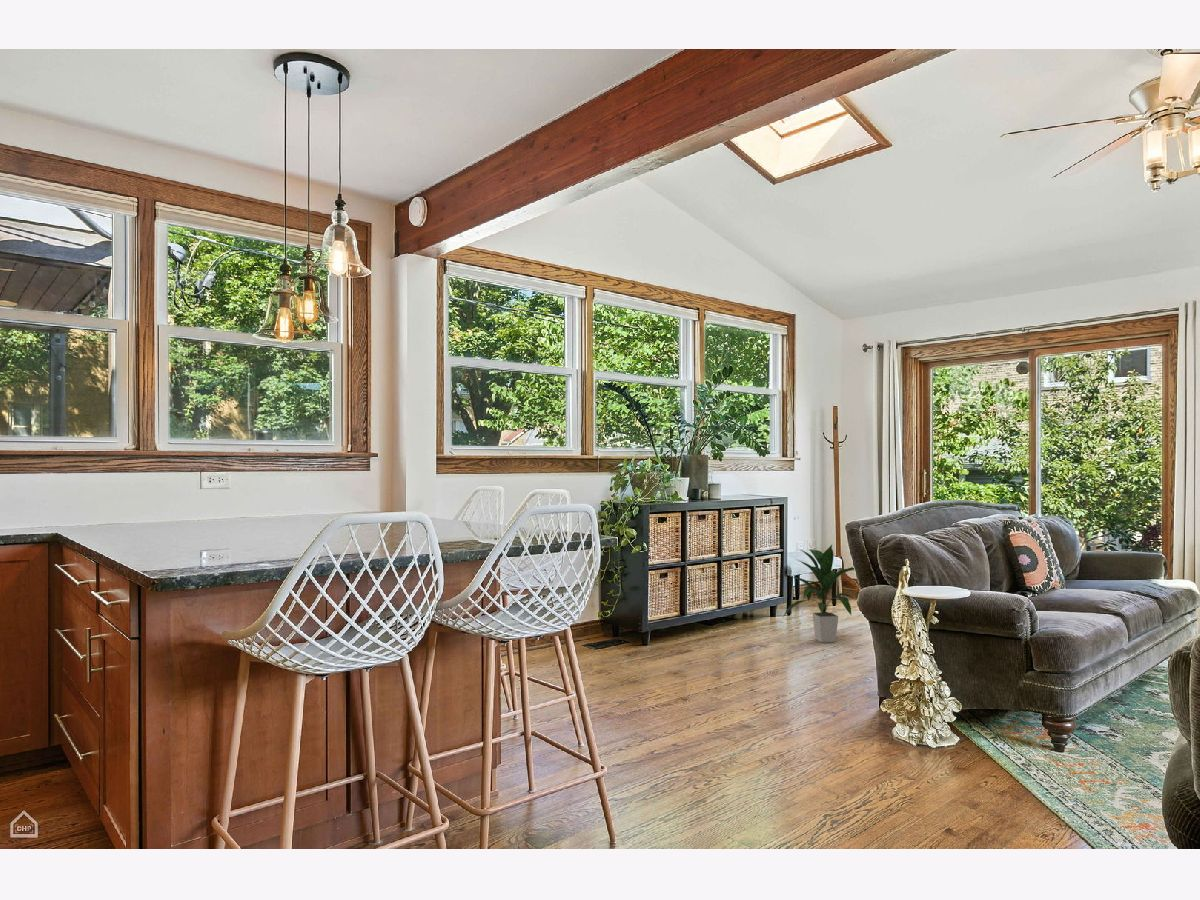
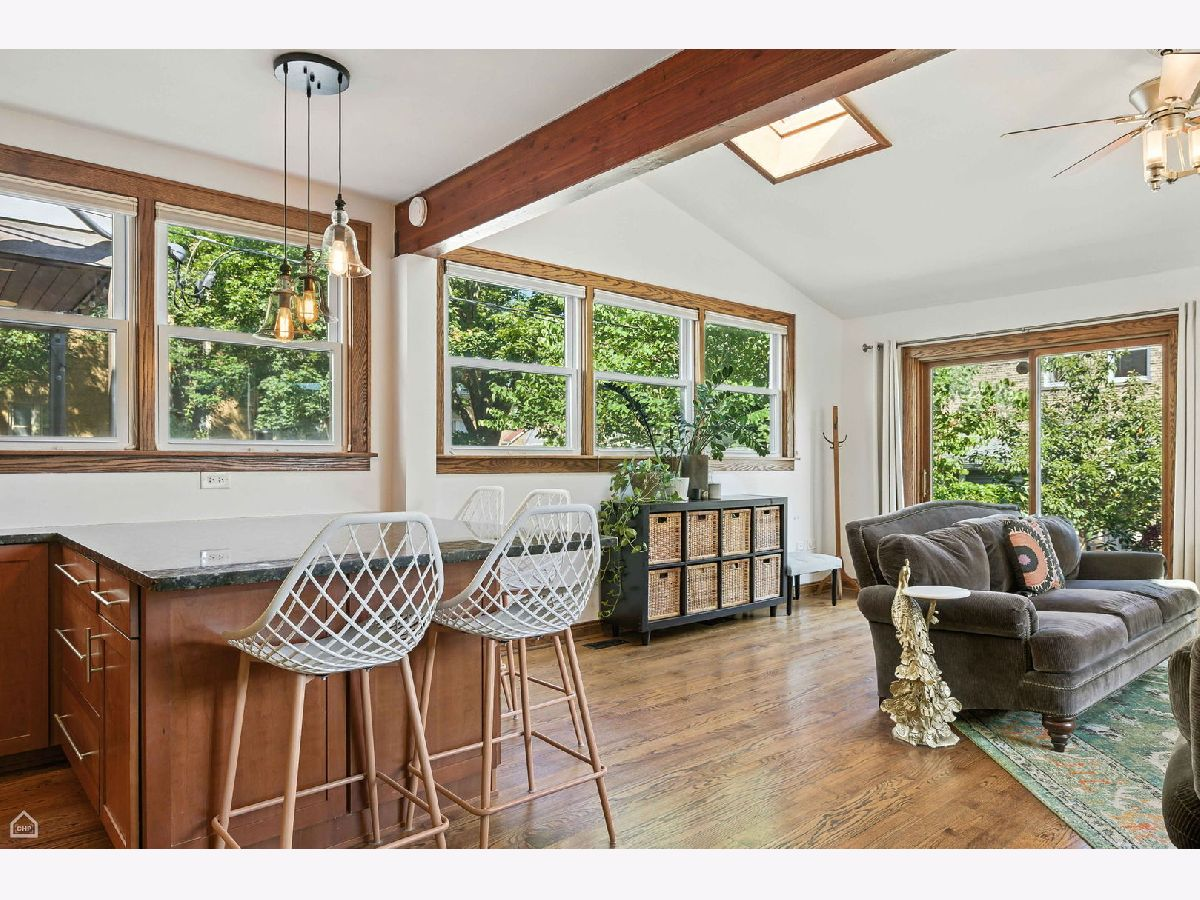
- indoor plant [782,544,857,644]
